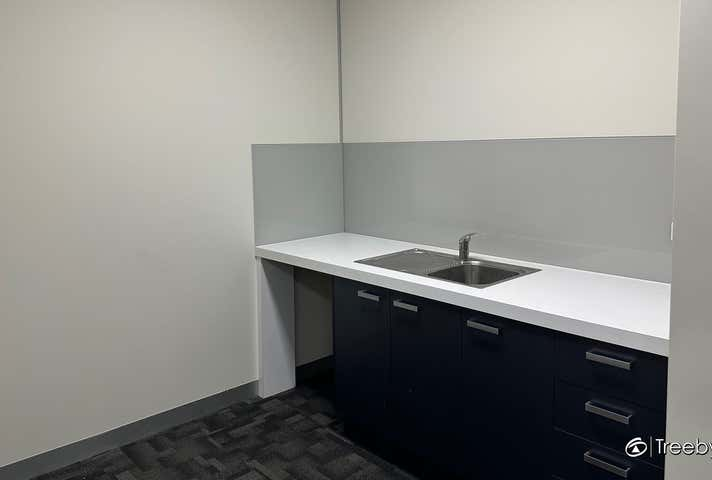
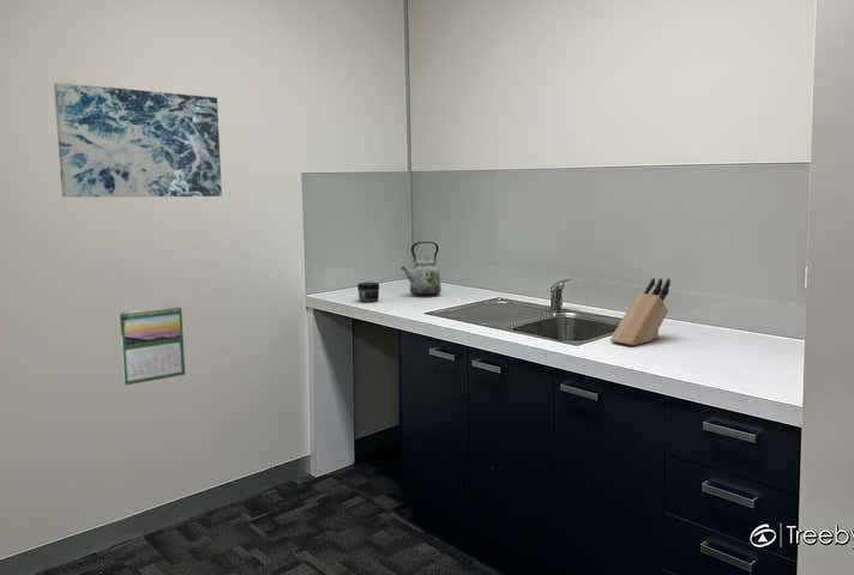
+ kettle [401,241,443,297]
+ calendar [119,304,186,387]
+ knife block [609,277,672,346]
+ jar [356,282,380,303]
+ wall art [53,81,223,198]
